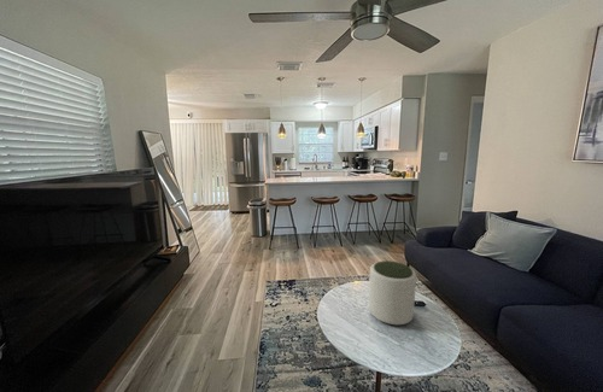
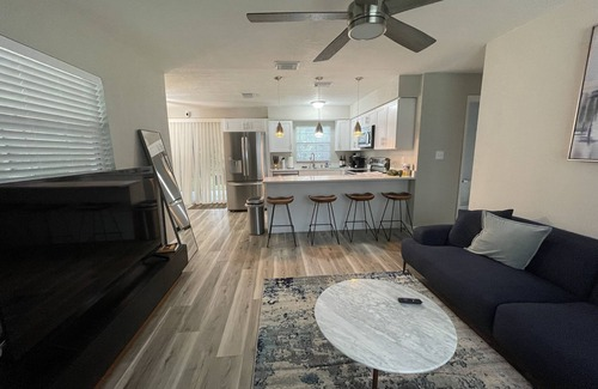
- plant pot [368,259,417,326]
